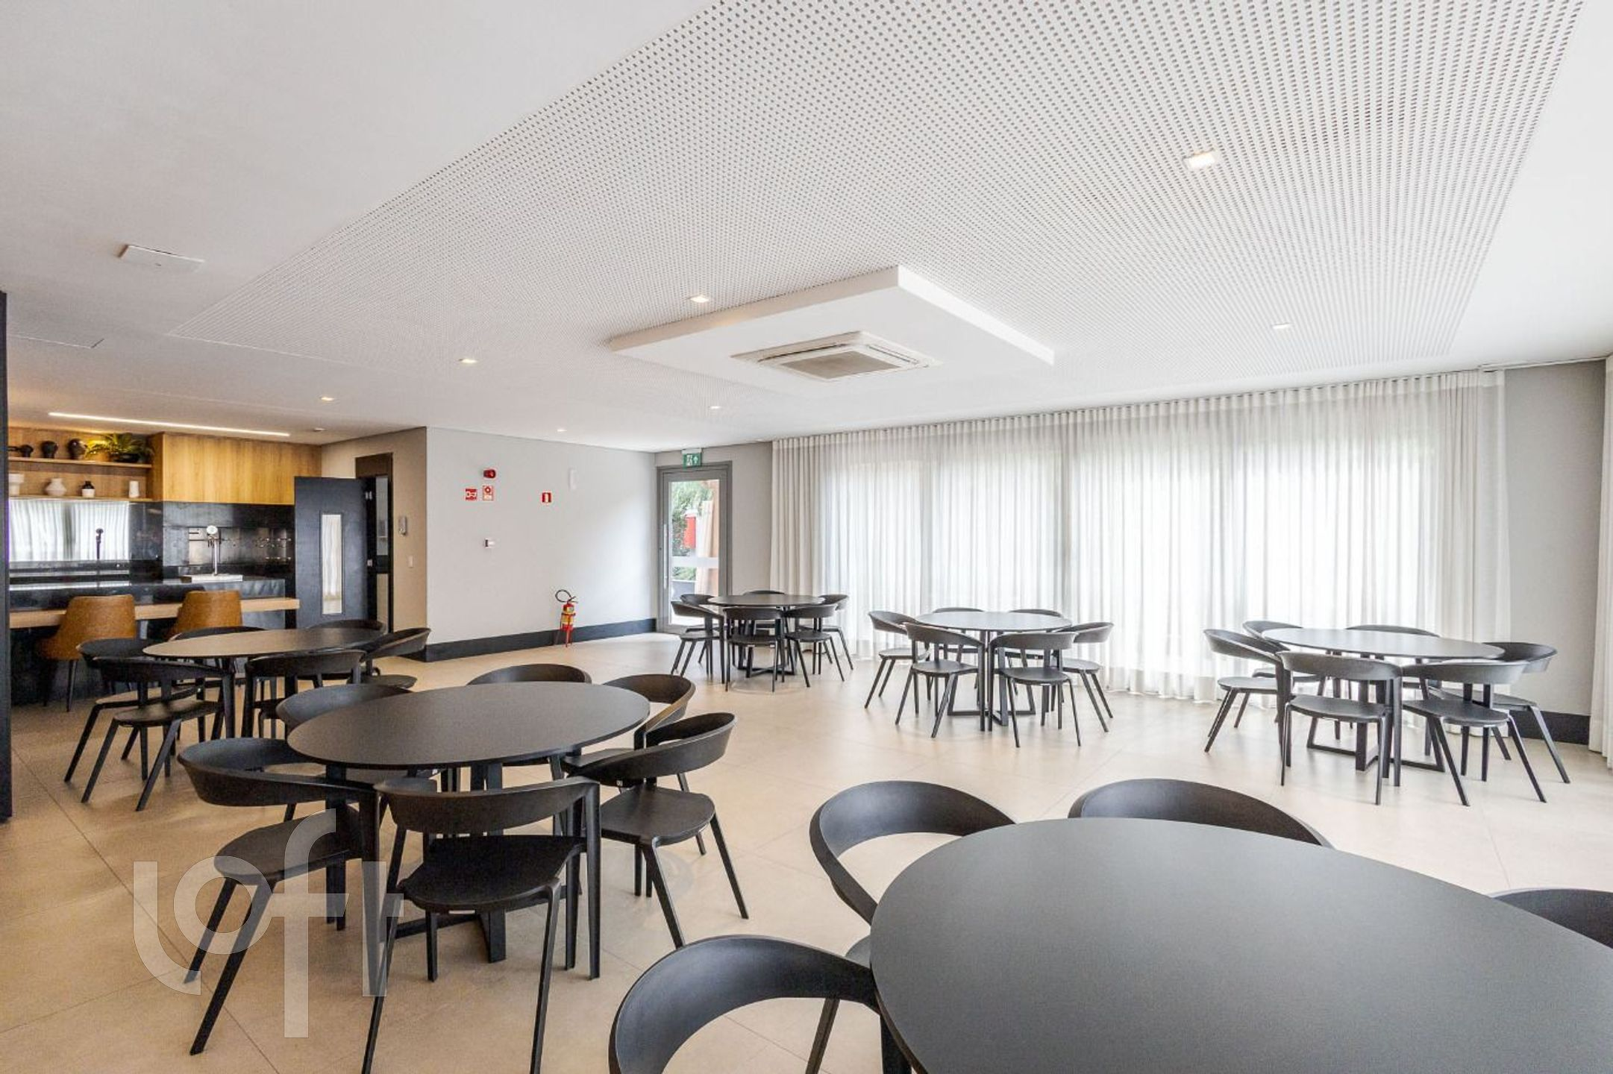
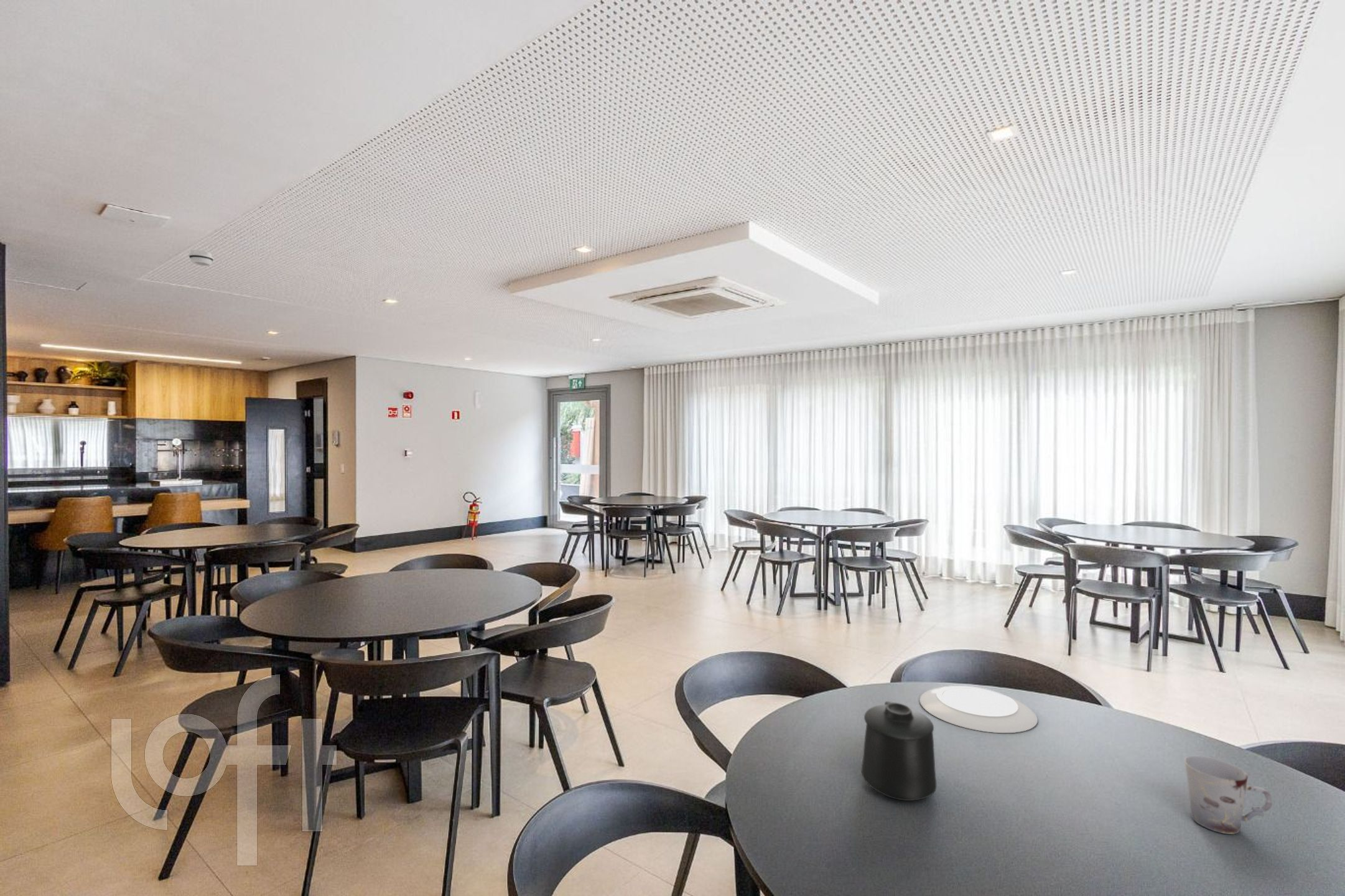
+ plate [919,685,1038,734]
+ mug [861,701,937,801]
+ smoke detector [188,250,214,266]
+ cup [1184,755,1273,835]
